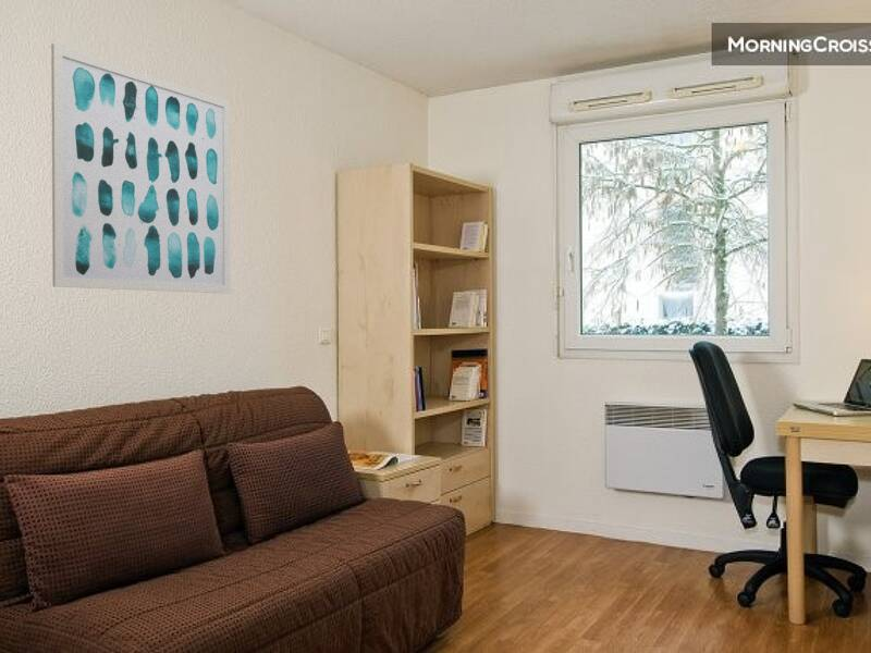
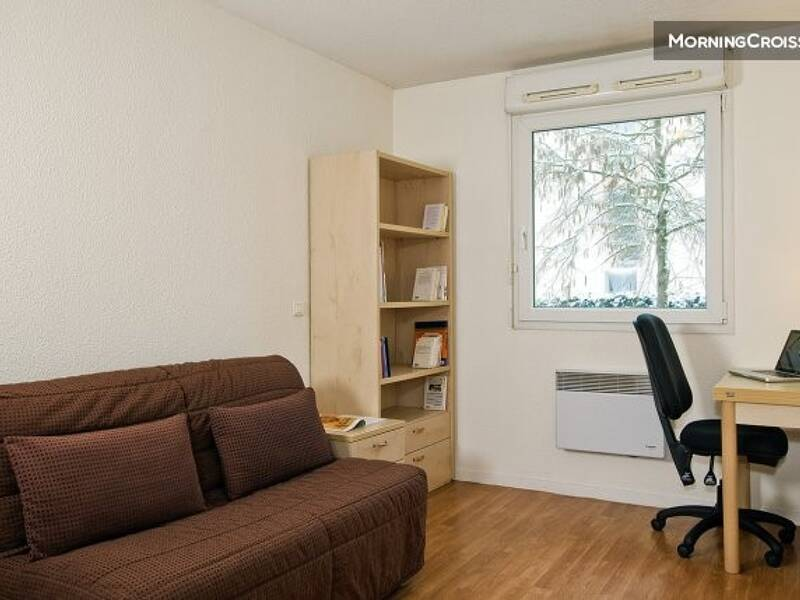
- wall art [50,42,232,295]
